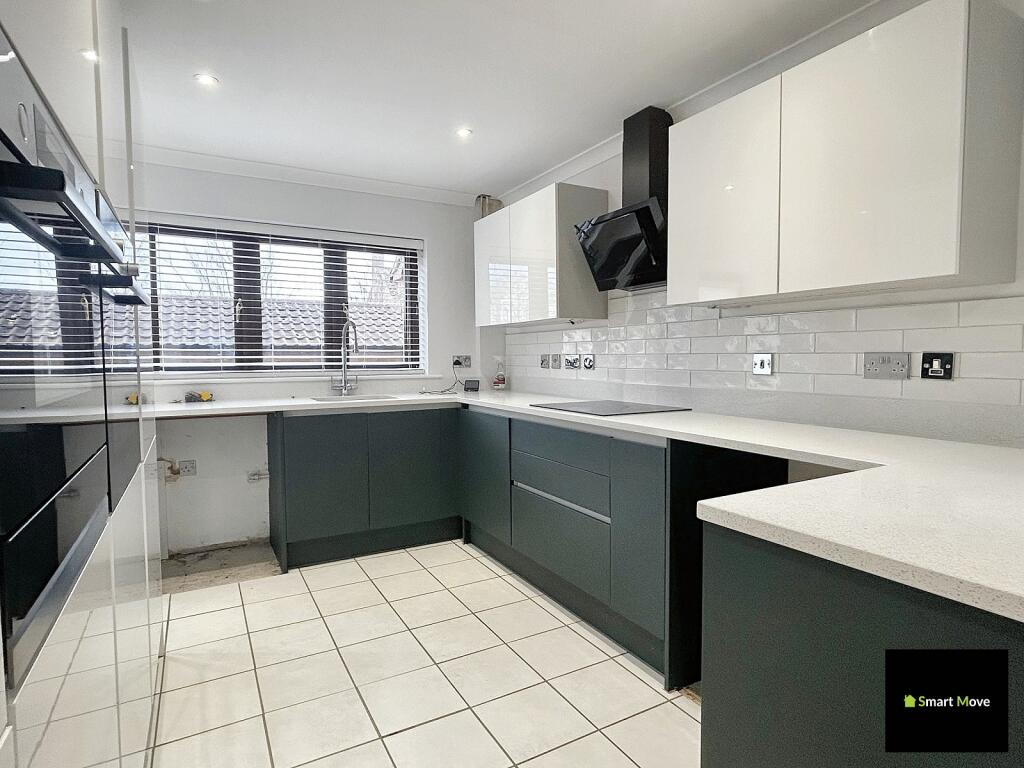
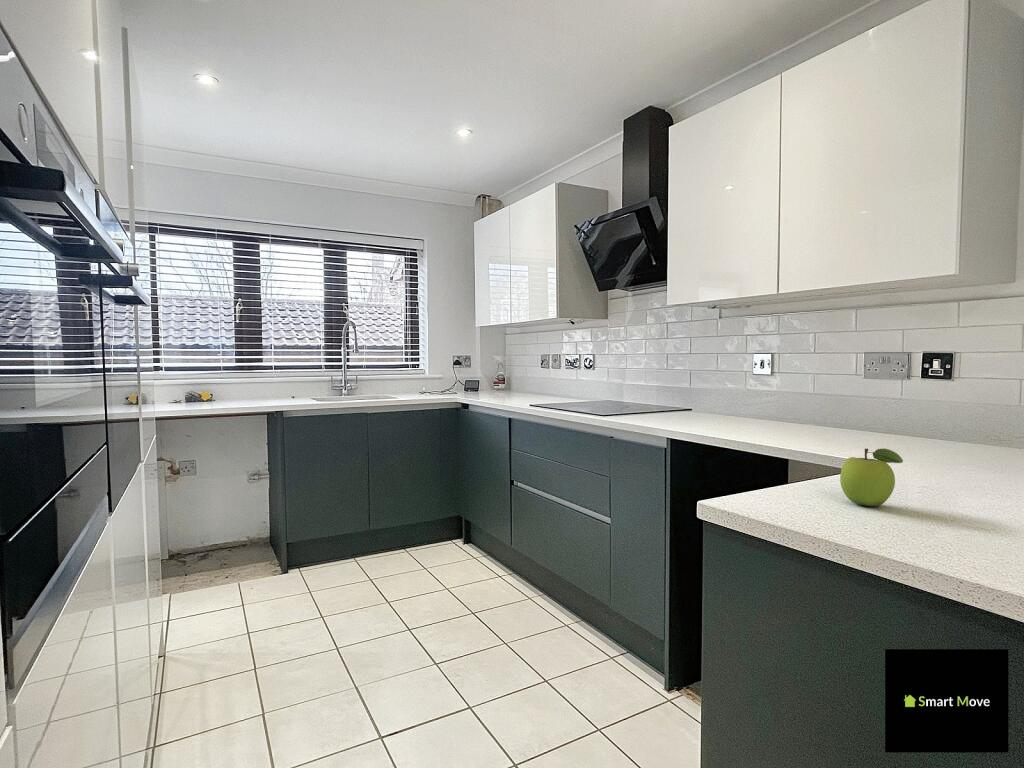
+ fruit [839,447,904,507]
